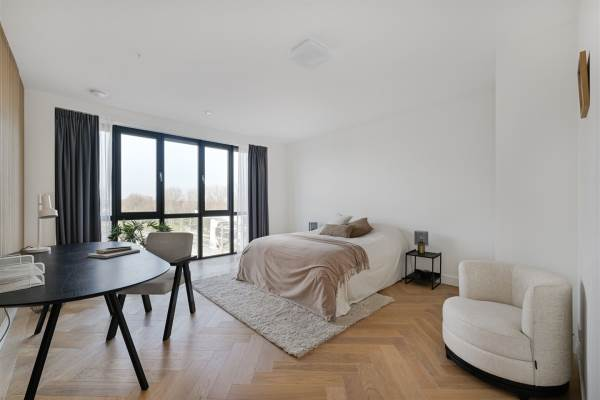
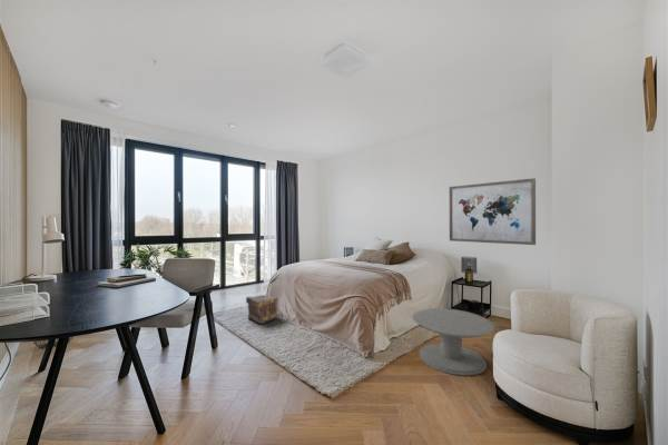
+ pouch [245,294,278,325]
+ wall art [449,177,537,246]
+ side table [412,307,495,377]
